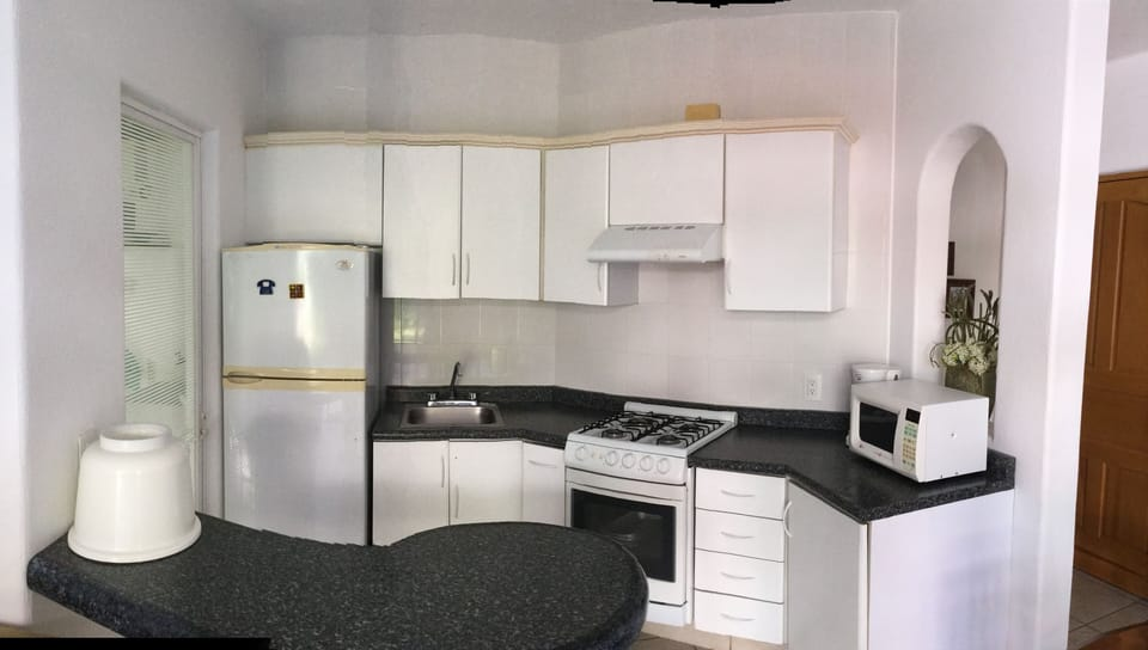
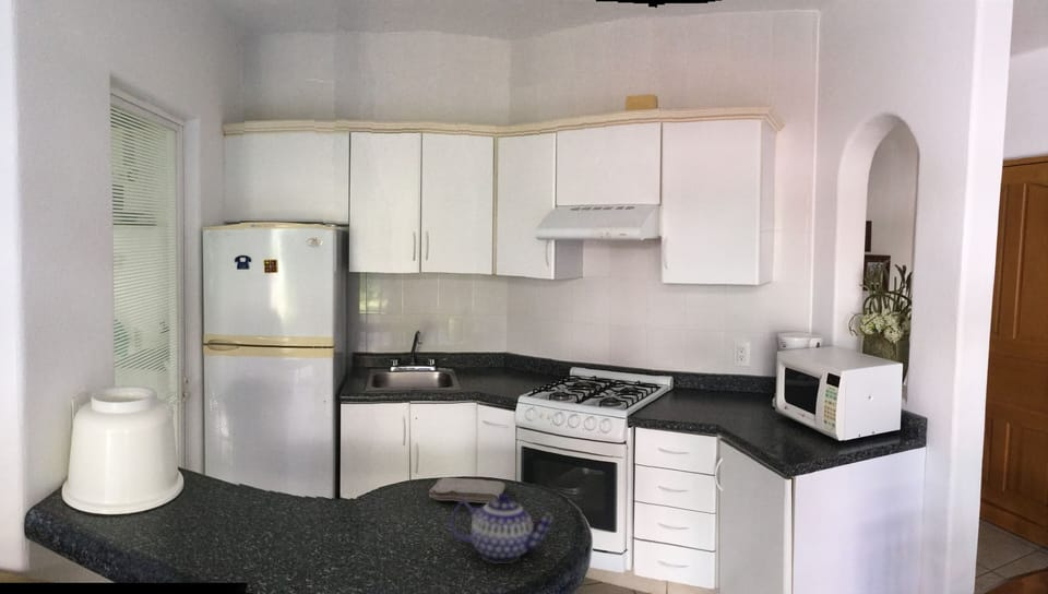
+ teapot [450,491,555,565]
+ washcloth [428,476,507,504]
